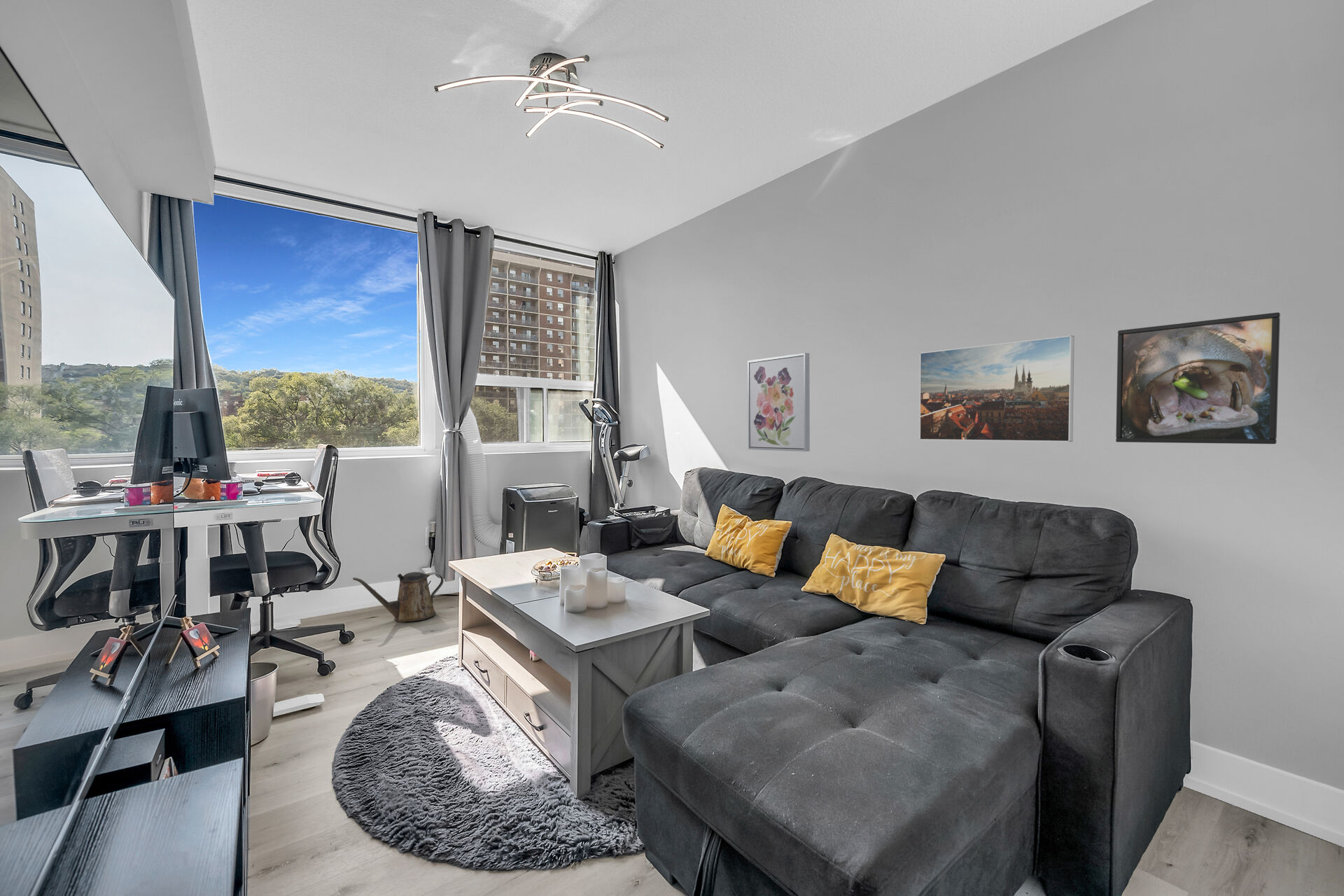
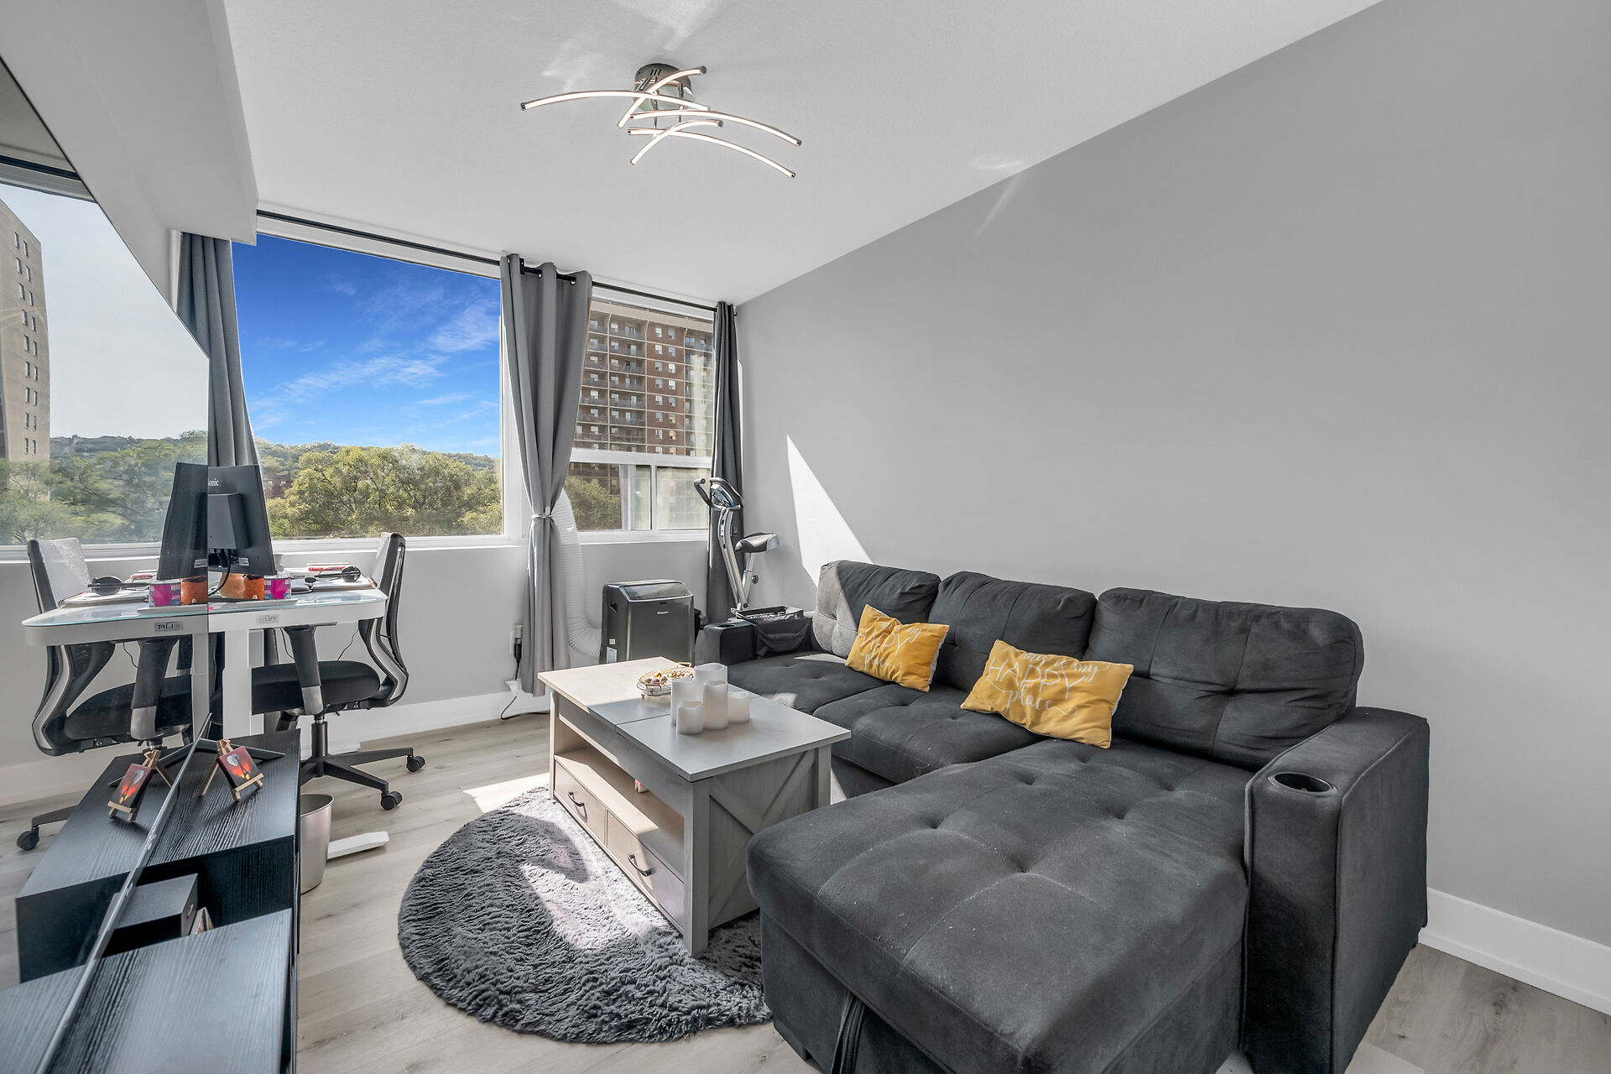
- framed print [1115,311,1281,444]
- watering can [352,571,444,623]
- wall art [747,352,811,452]
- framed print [919,335,1075,442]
